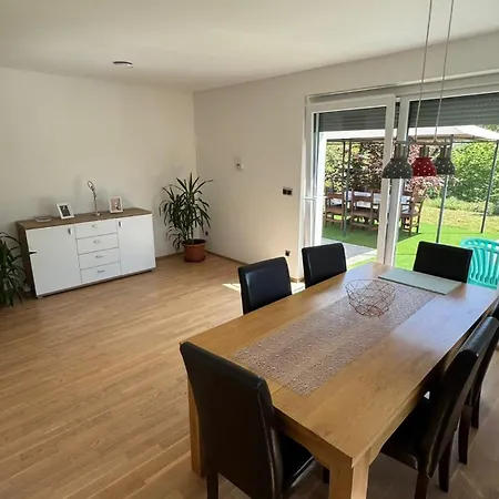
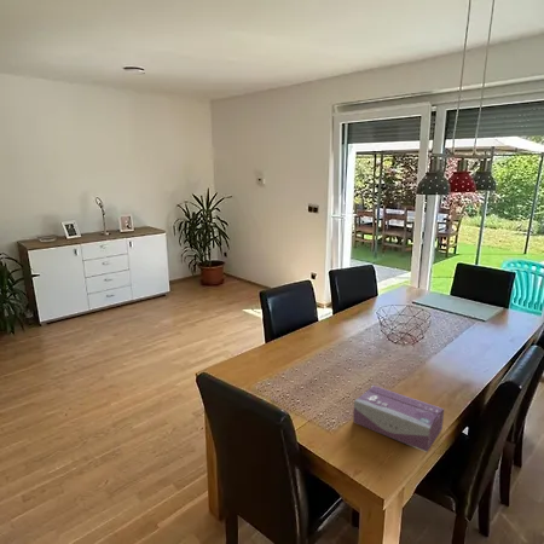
+ tissue box [352,384,445,453]
